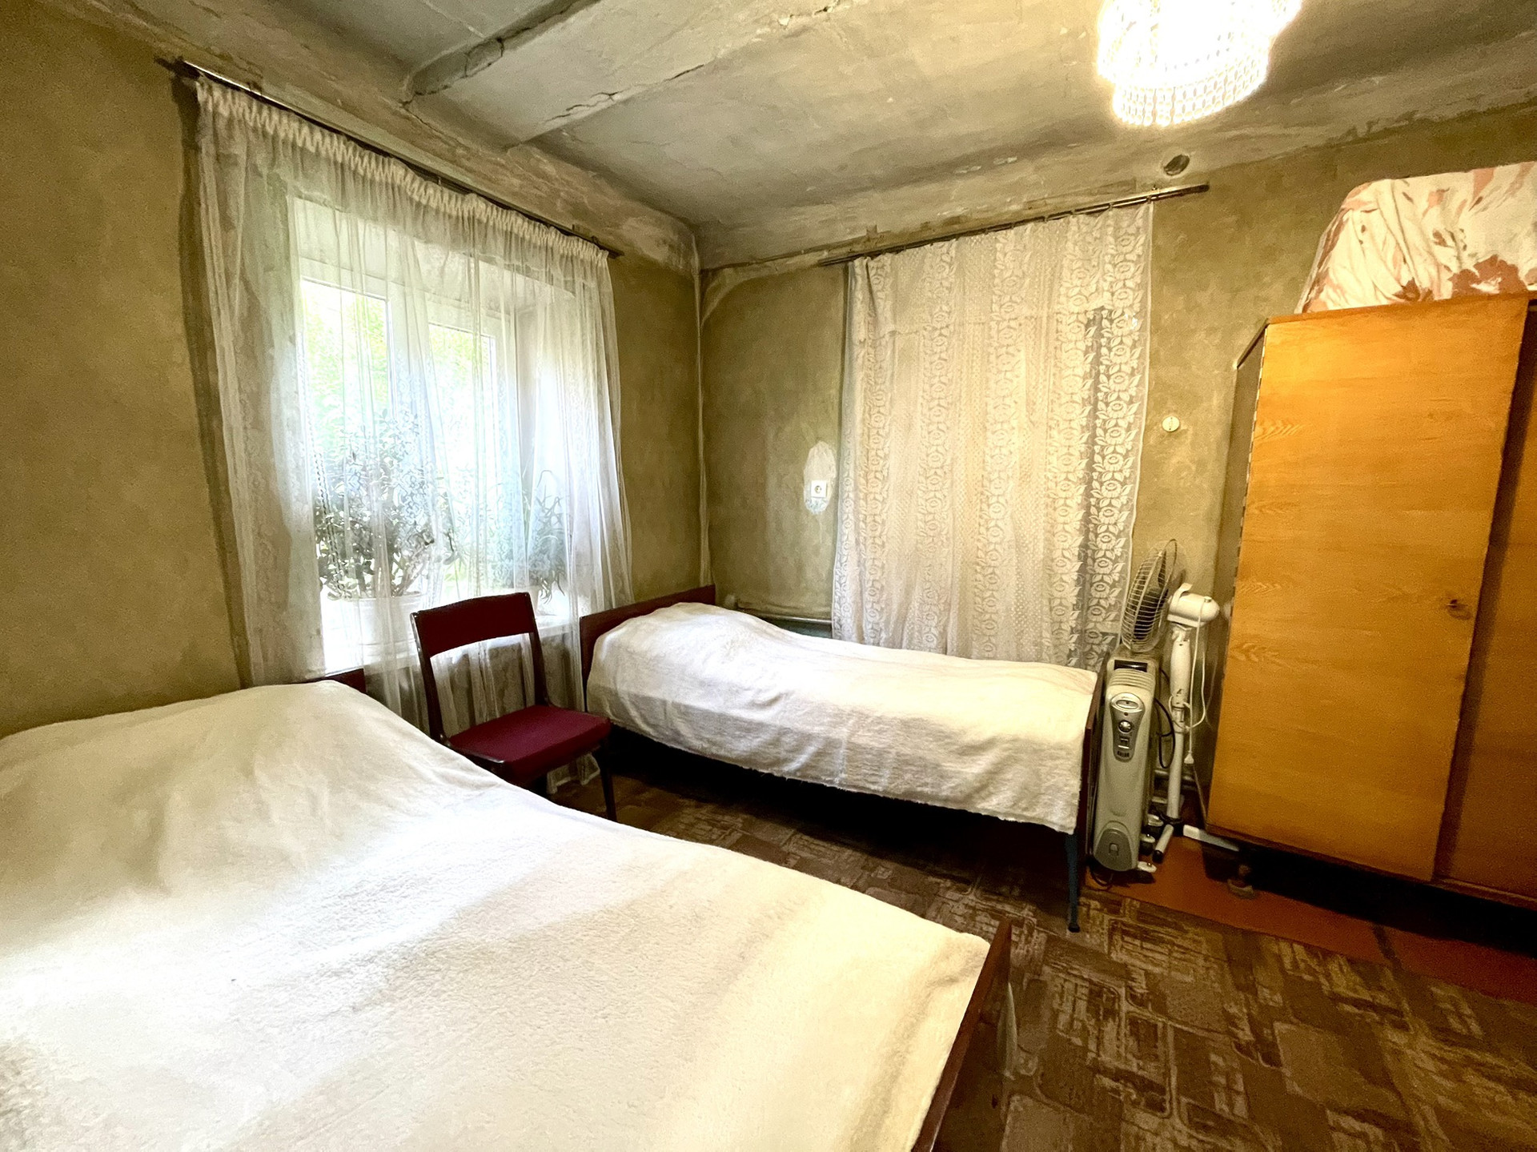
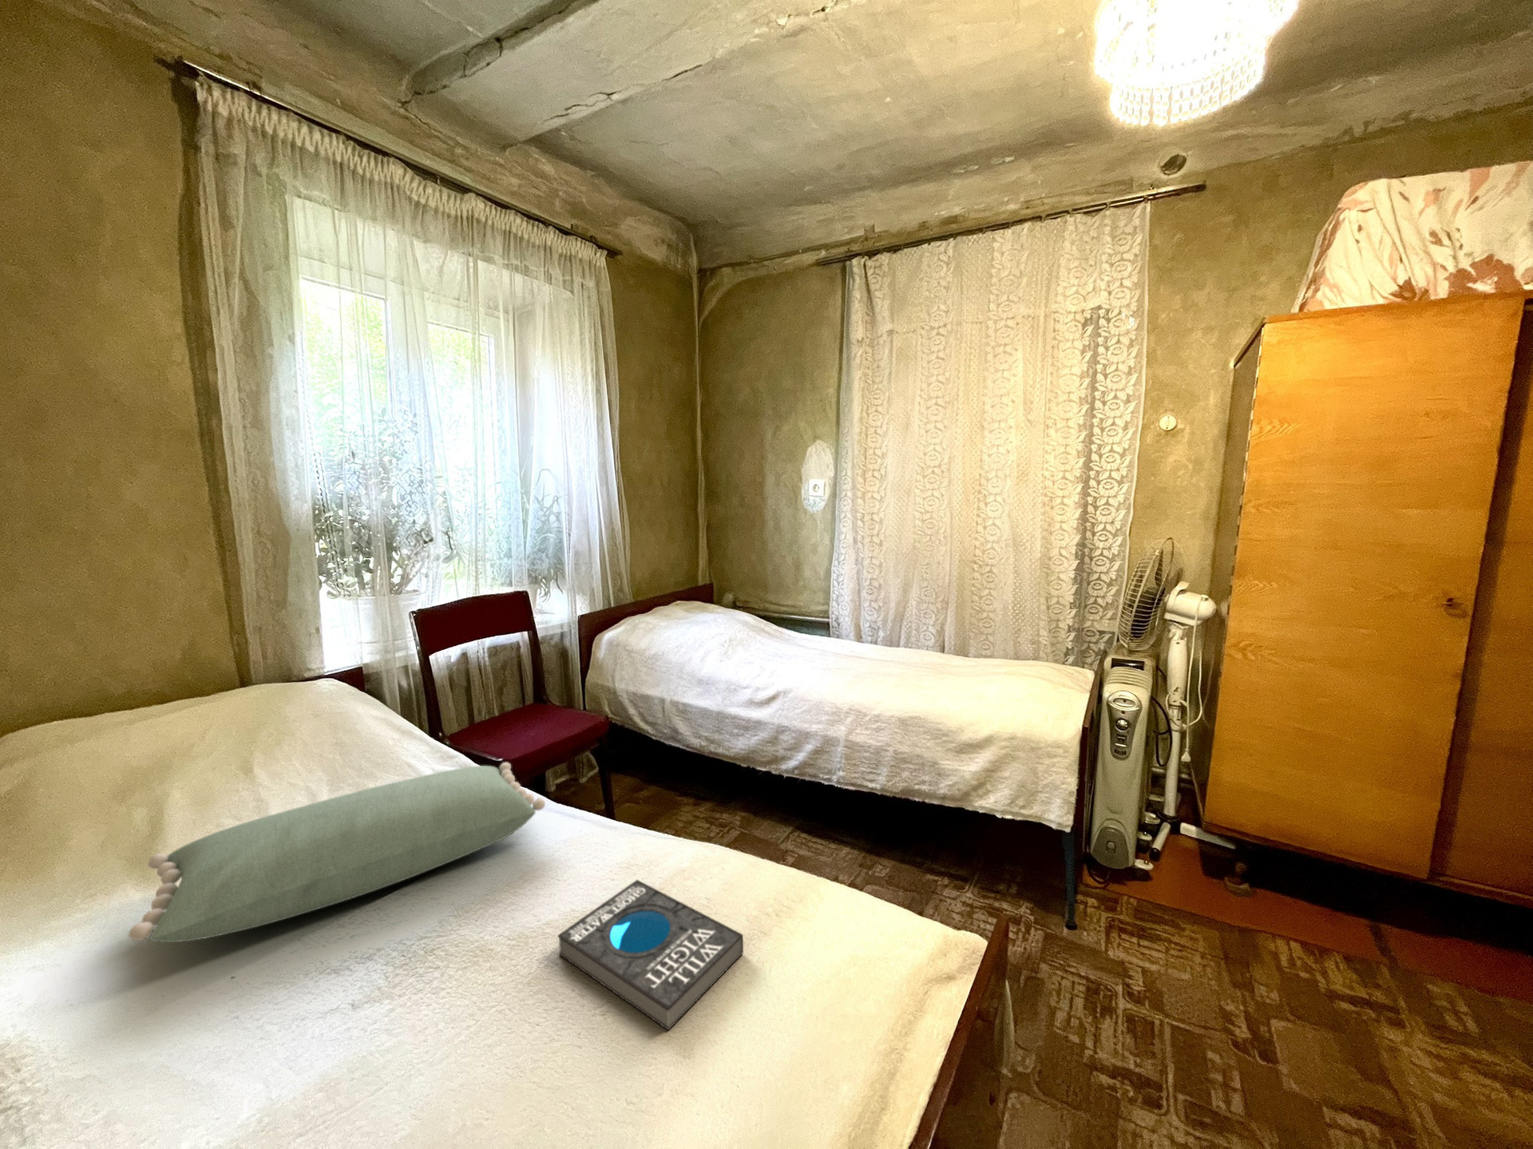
+ pillow [128,762,546,943]
+ book [556,879,744,1031]
